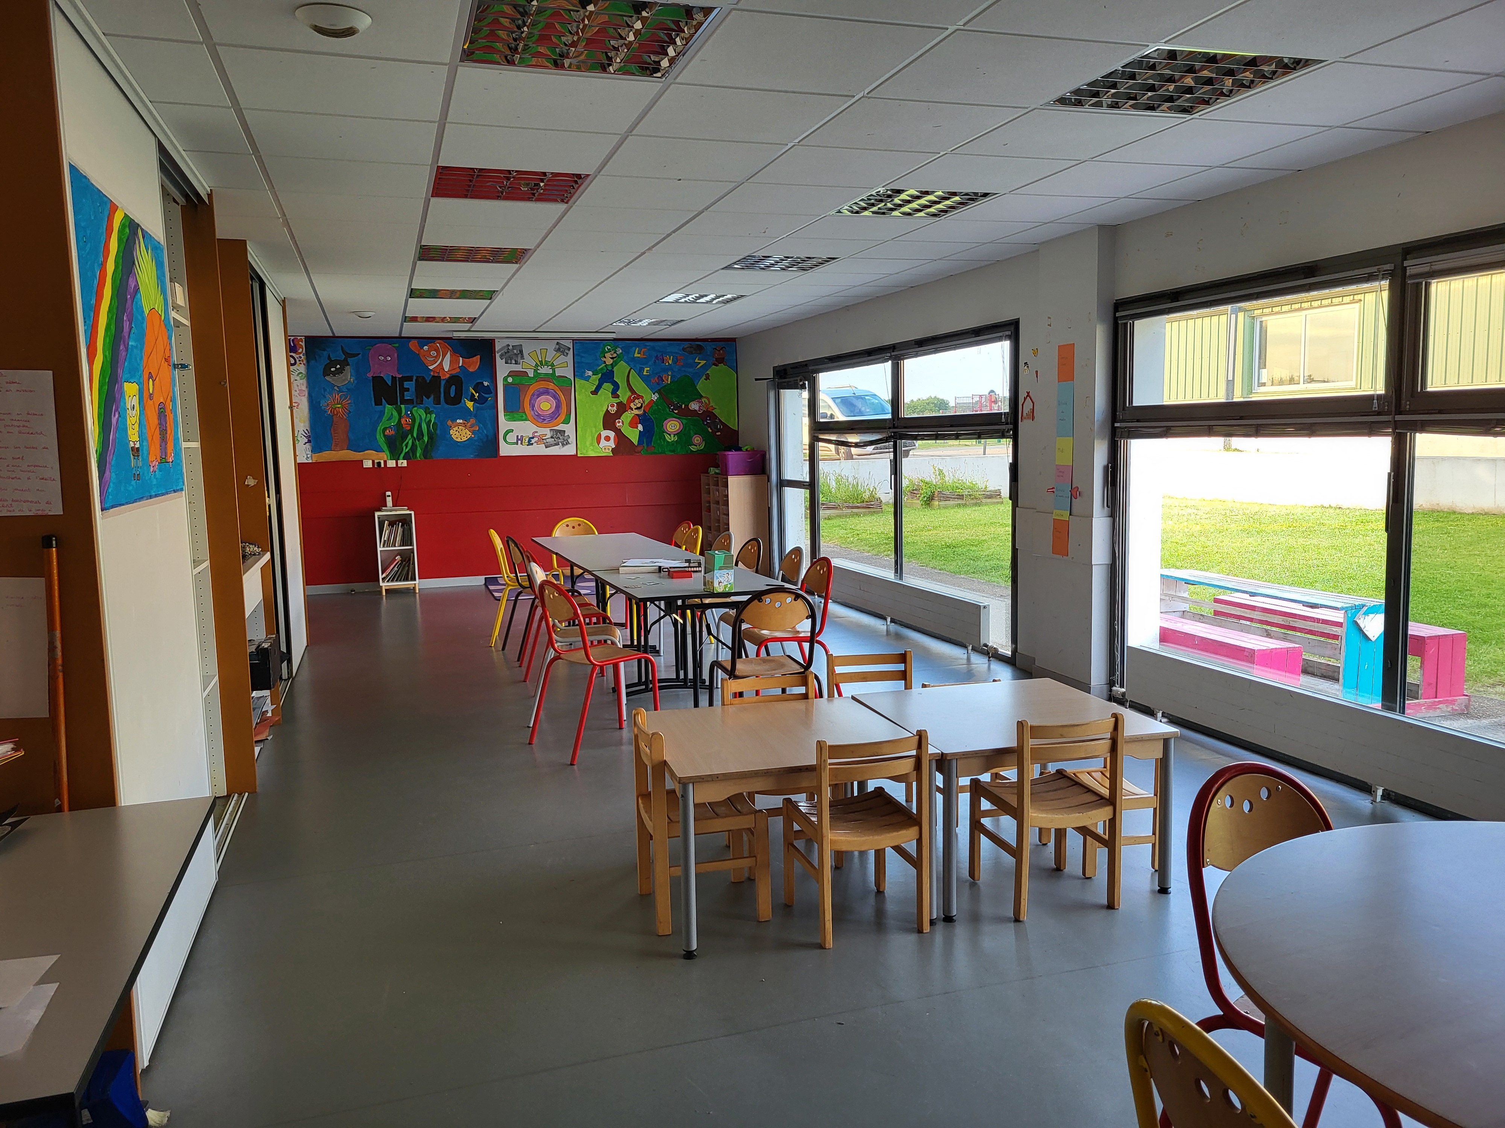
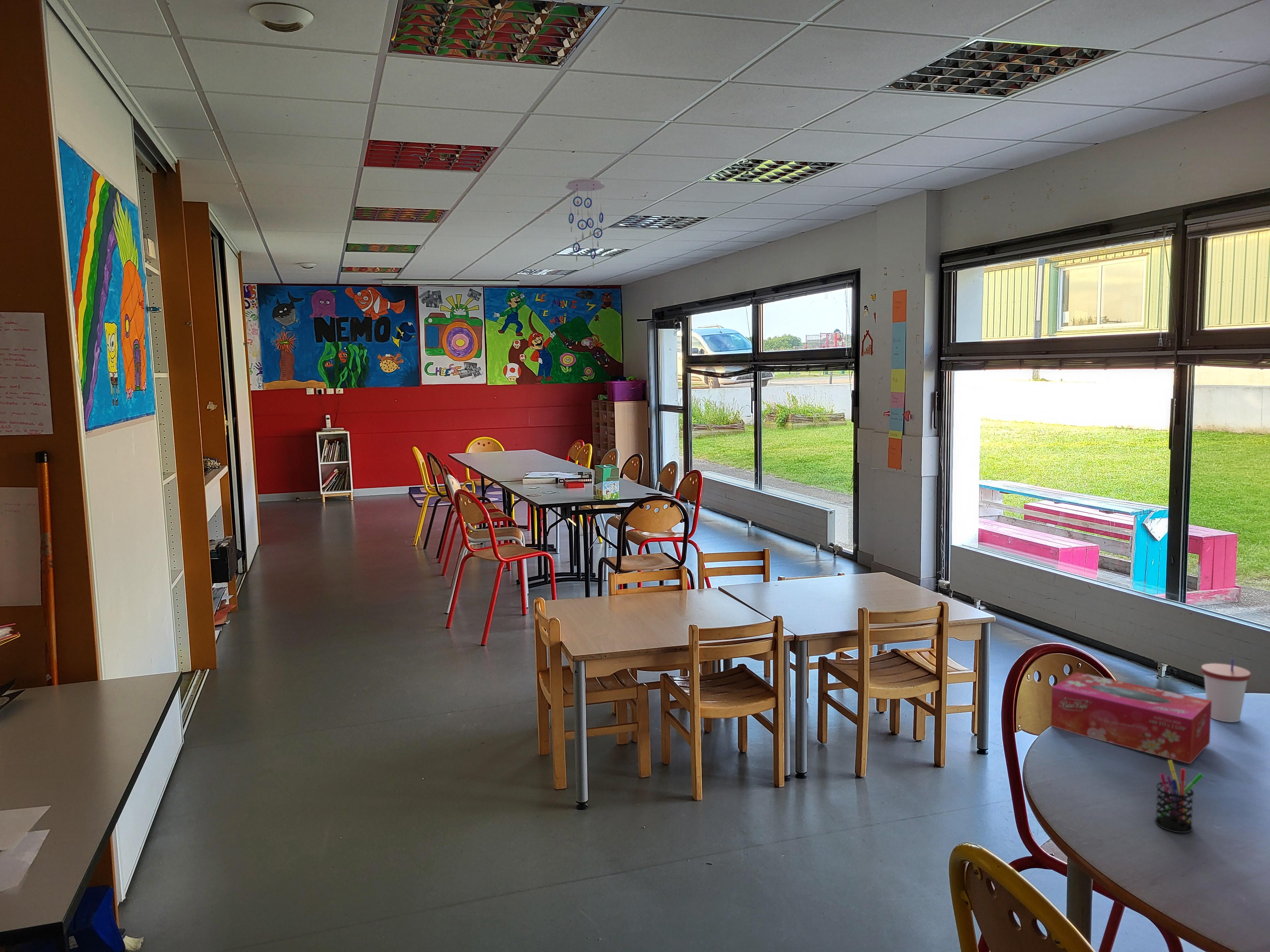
+ pen holder [1154,760,1204,833]
+ ceiling mobile [565,179,605,268]
+ tissue box [1051,672,1212,764]
+ cup [1201,658,1251,723]
